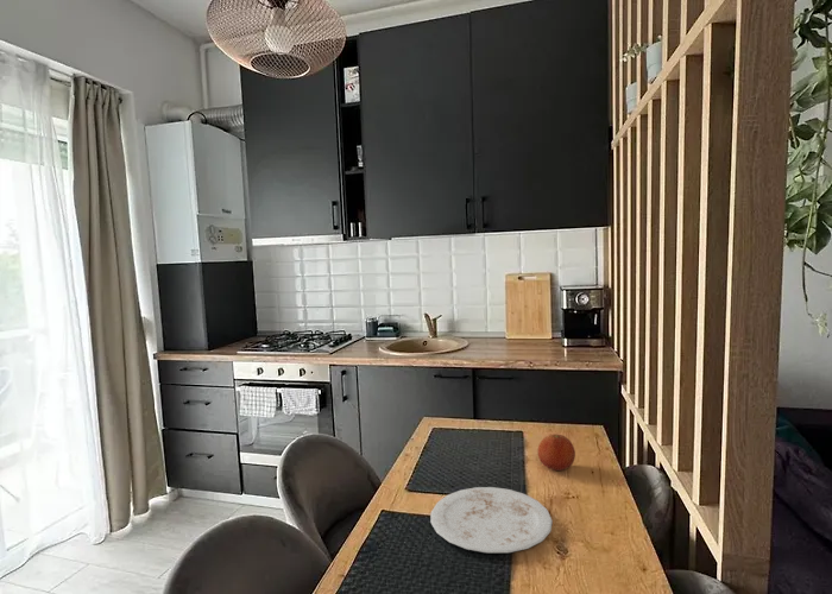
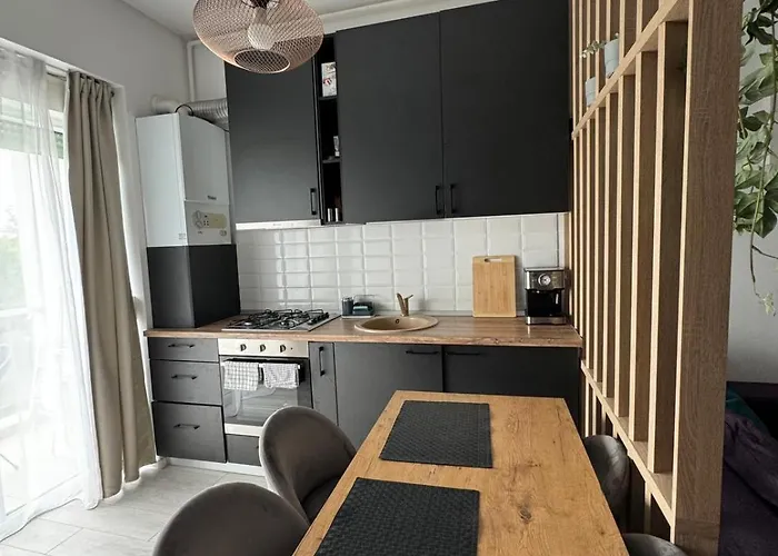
- fruit [536,434,576,472]
- plate [429,486,554,554]
